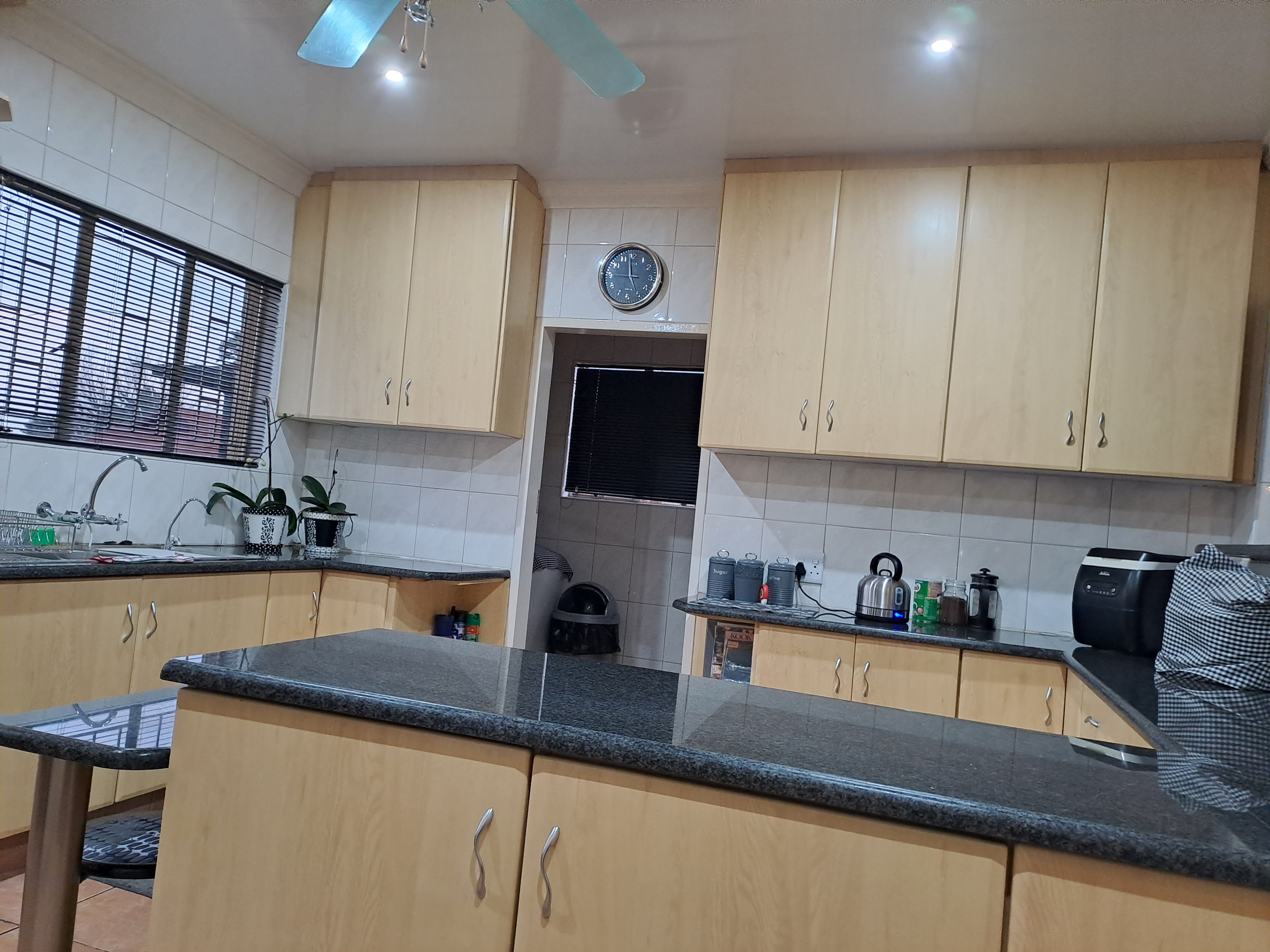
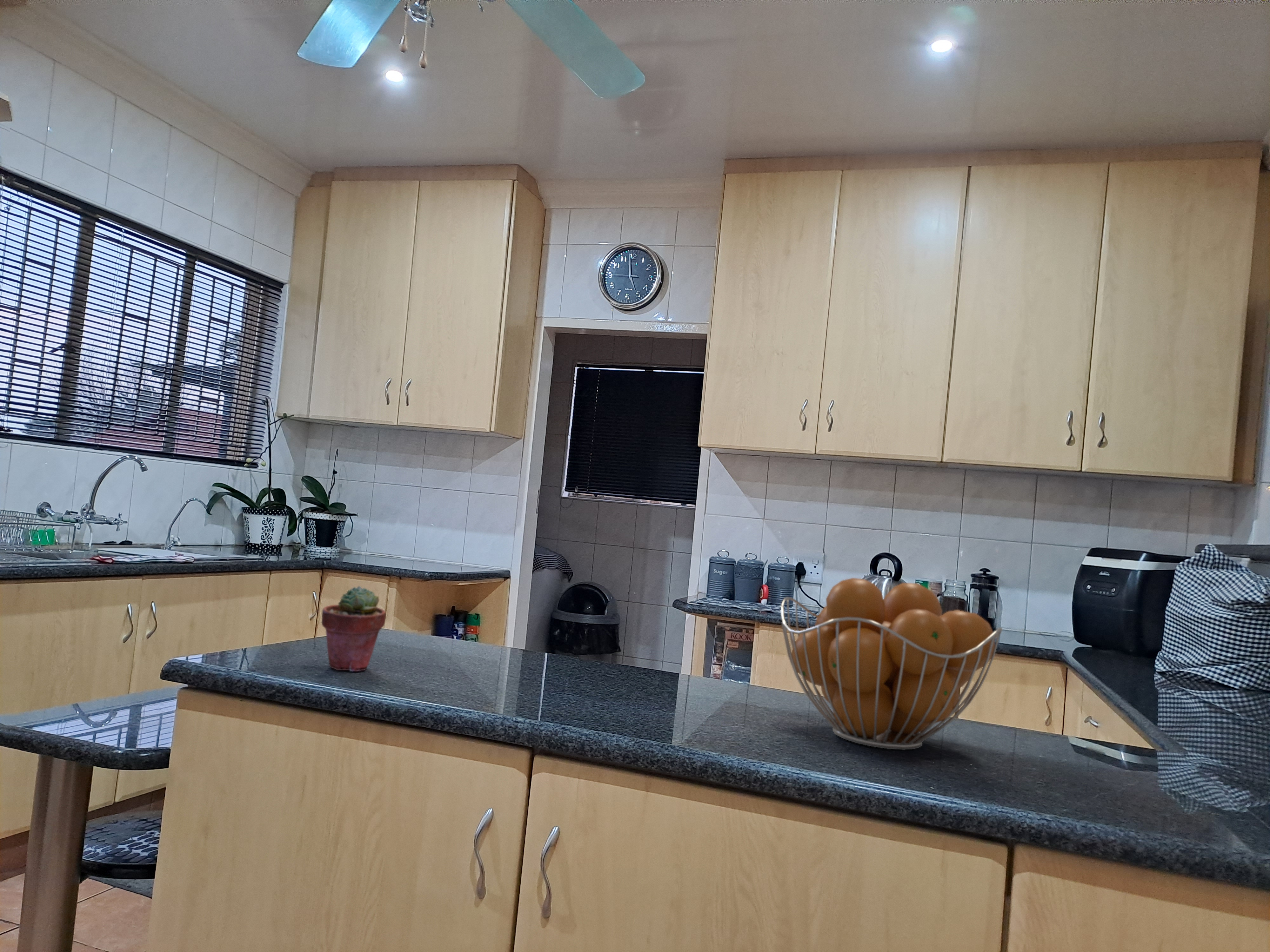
+ fruit basket [780,578,1003,750]
+ potted succulent [321,585,386,672]
